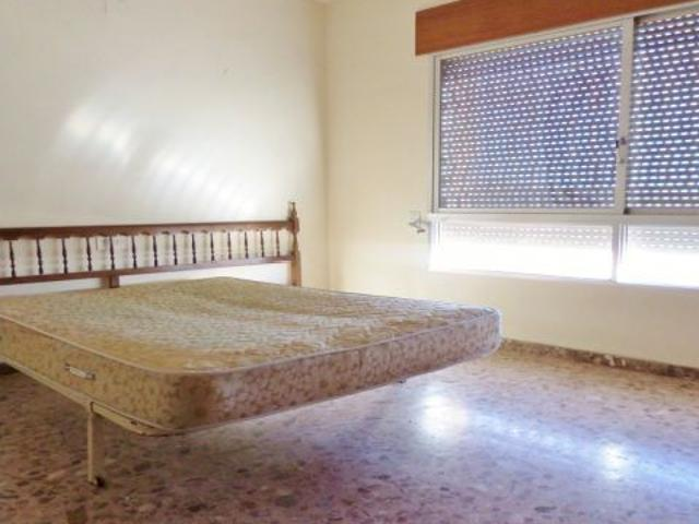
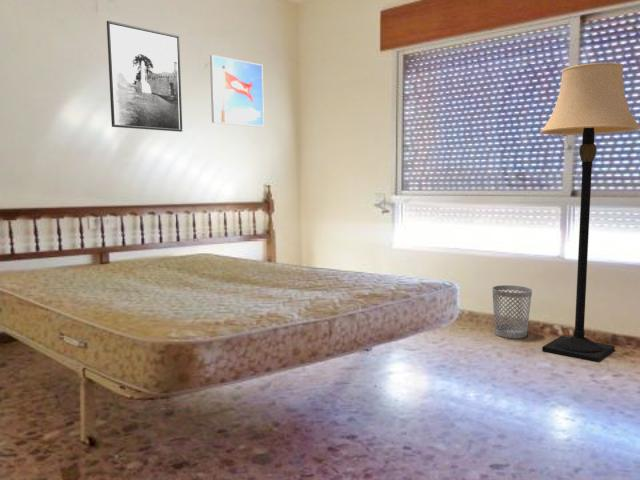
+ lamp [539,62,640,363]
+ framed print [106,20,183,133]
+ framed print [209,54,265,128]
+ wastebasket [491,284,533,339]
